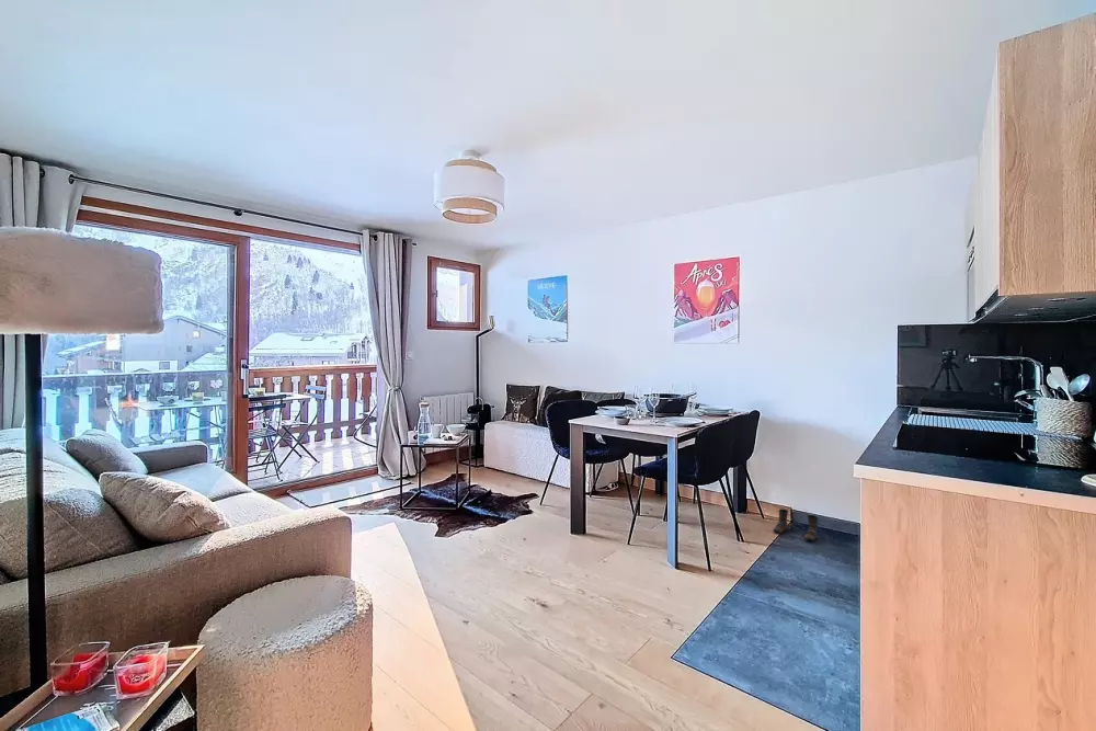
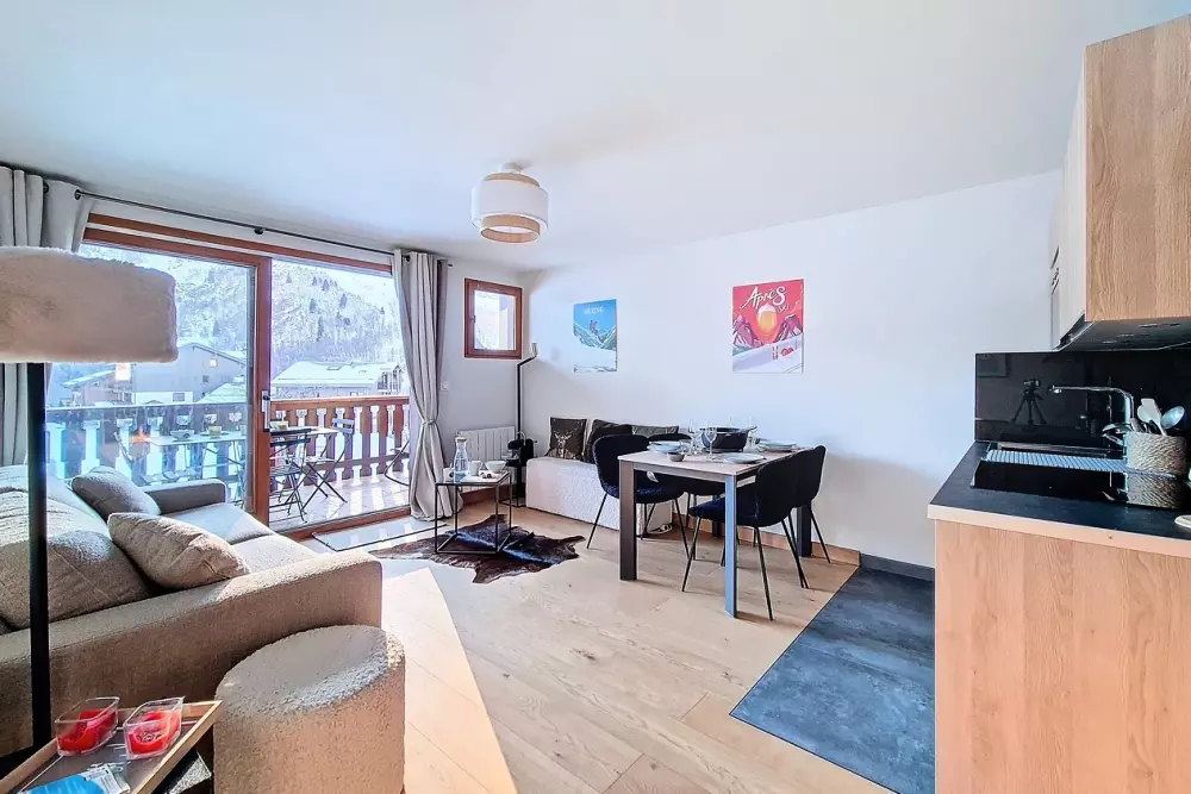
- boots [773,509,819,541]
